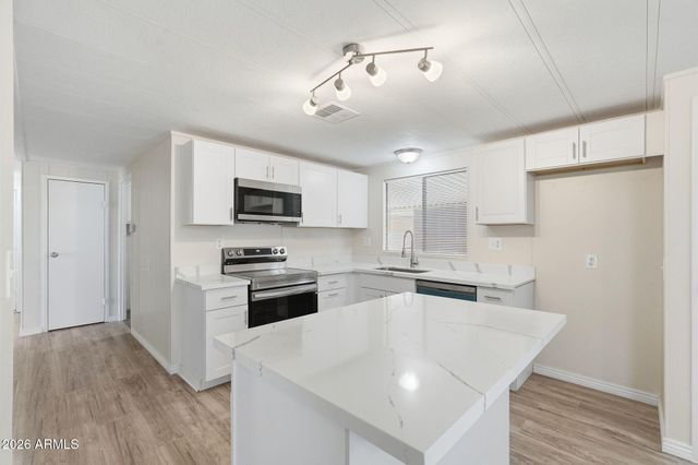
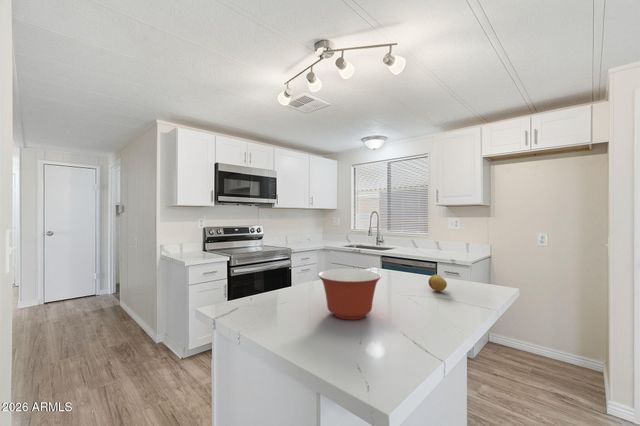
+ fruit [427,274,448,293]
+ mixing bowl [317,268,382,321]
